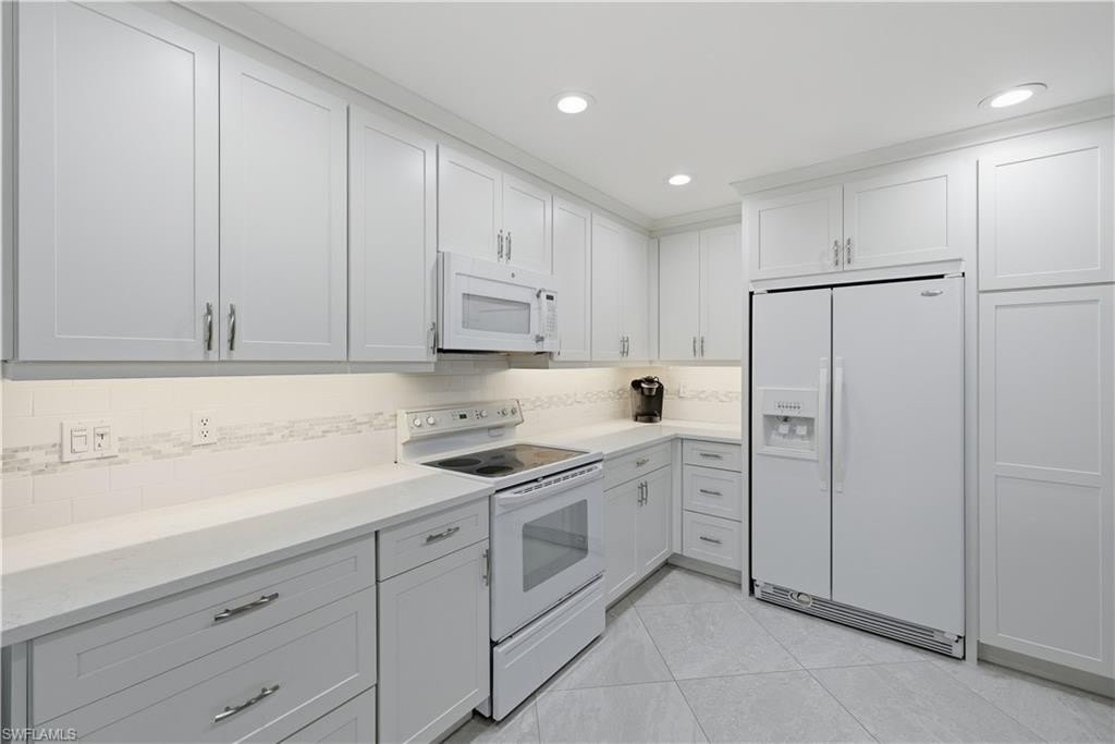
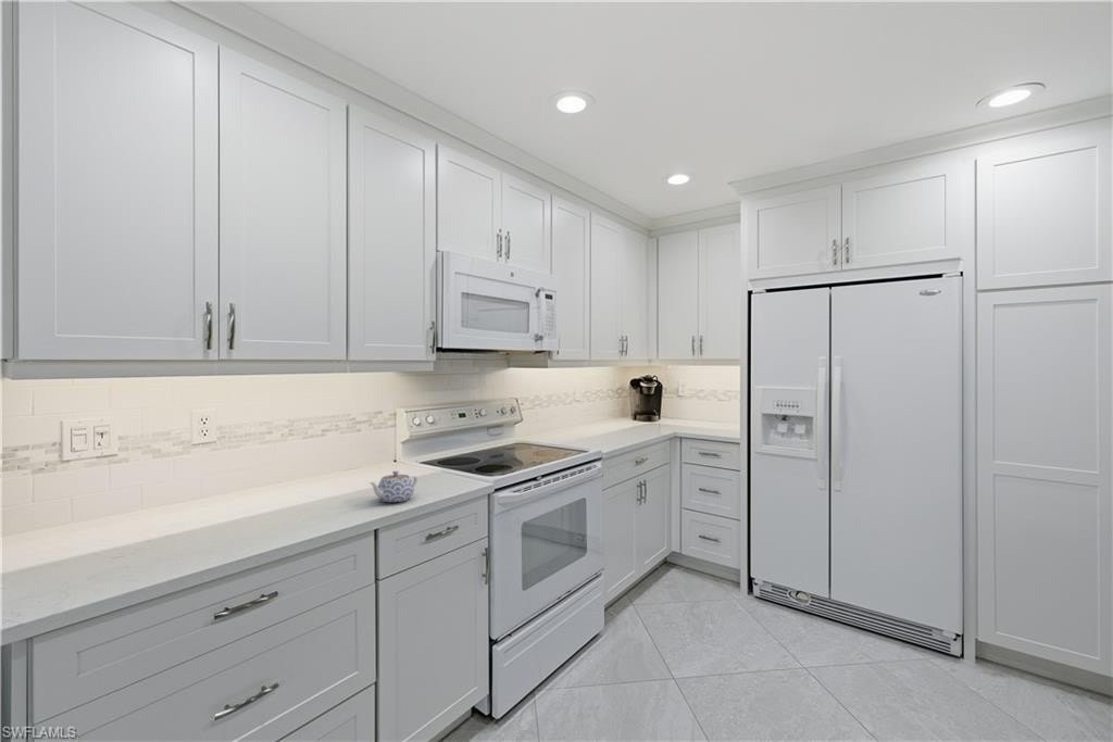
+ teapot [367,470,418,503]
